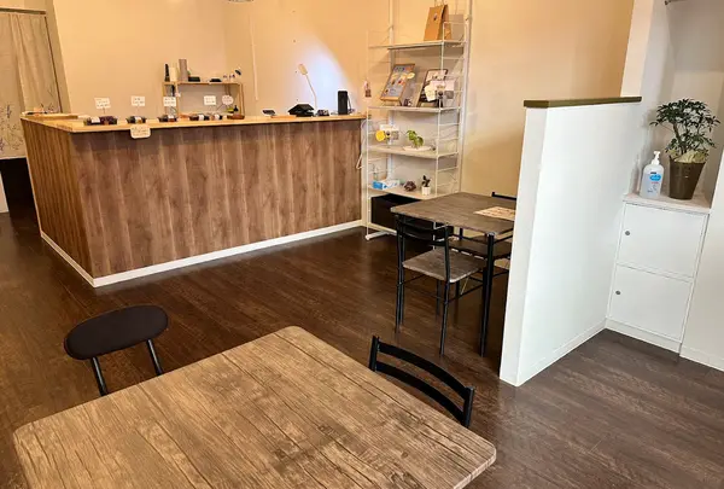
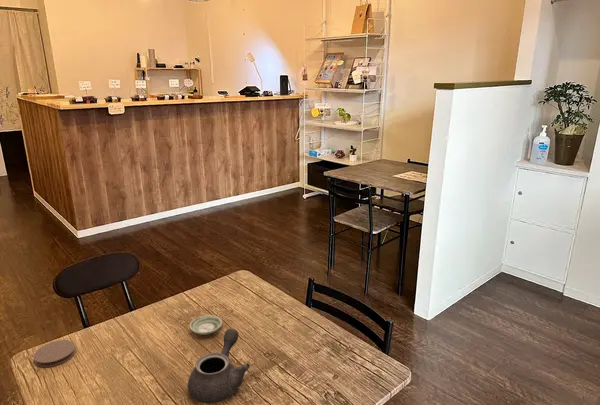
+ coaster [33,339,77,368]
+ teapot [187,328,251,404]
+ saucer [189,314,223,336]
